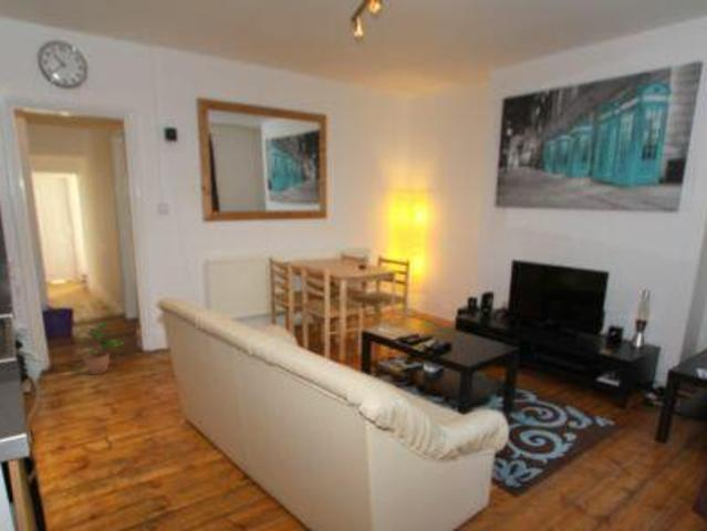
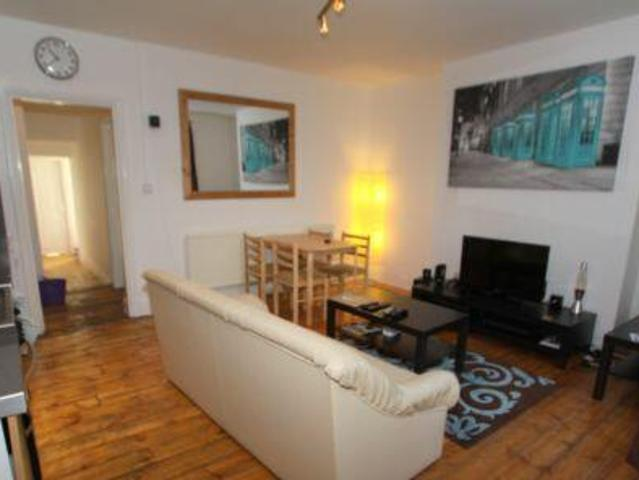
- potted plant [67,321,125,376]
